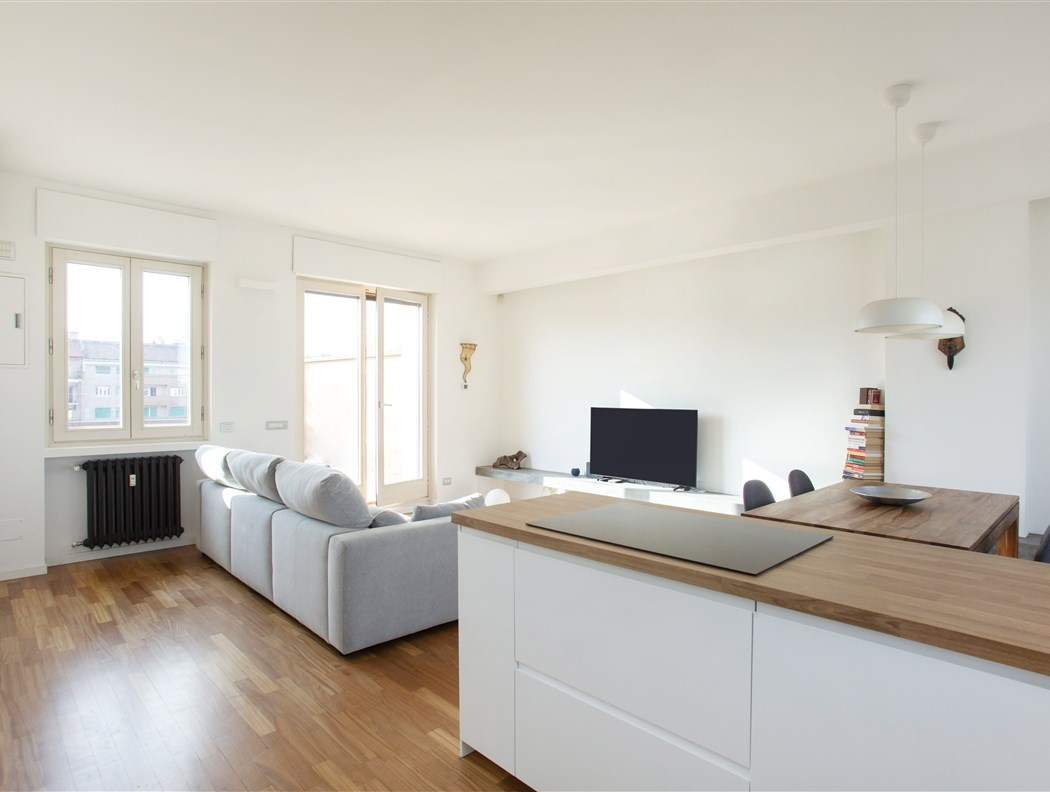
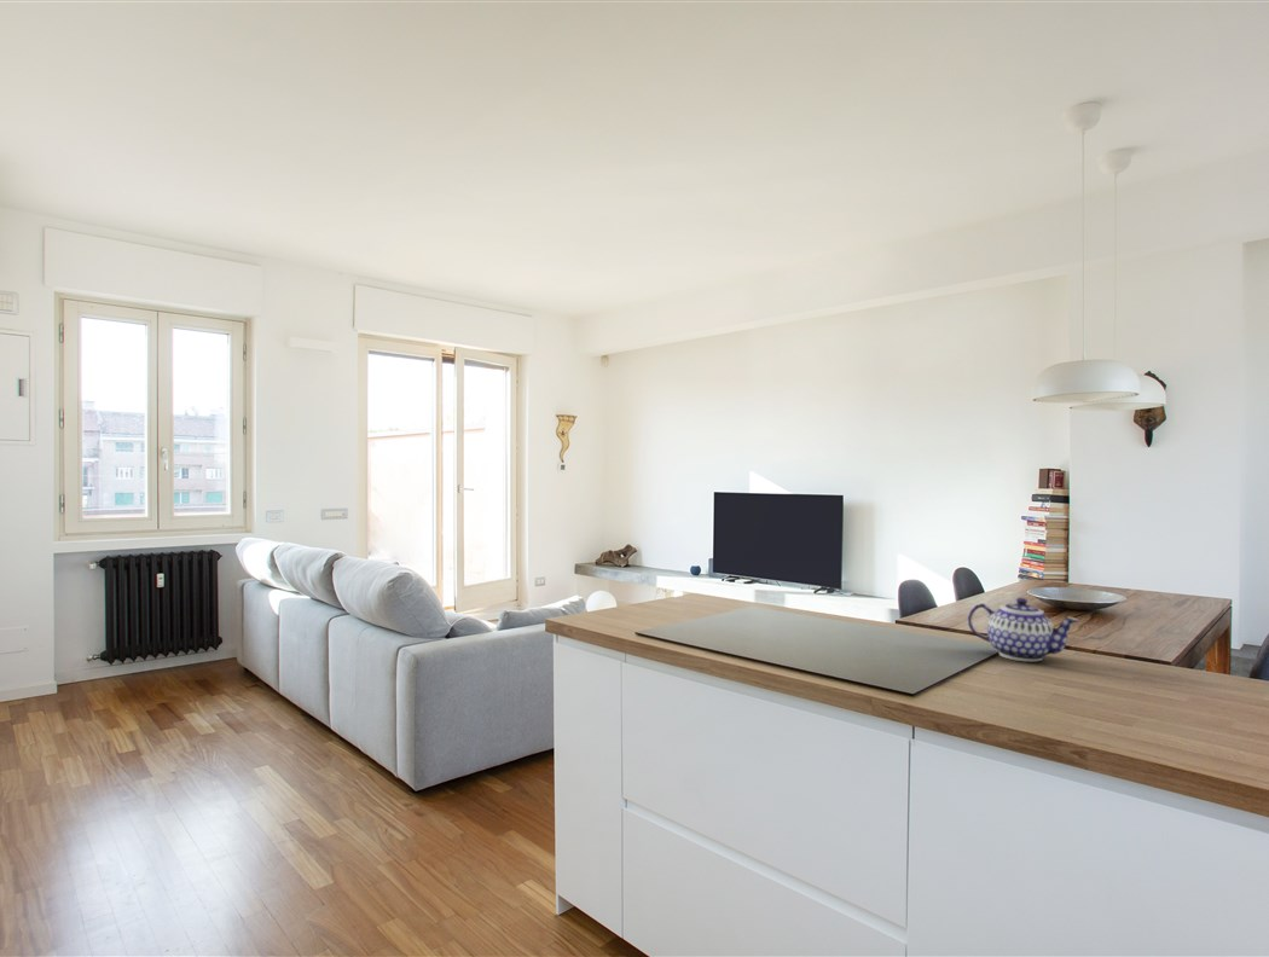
+ teapot [967,597,1080,662]
